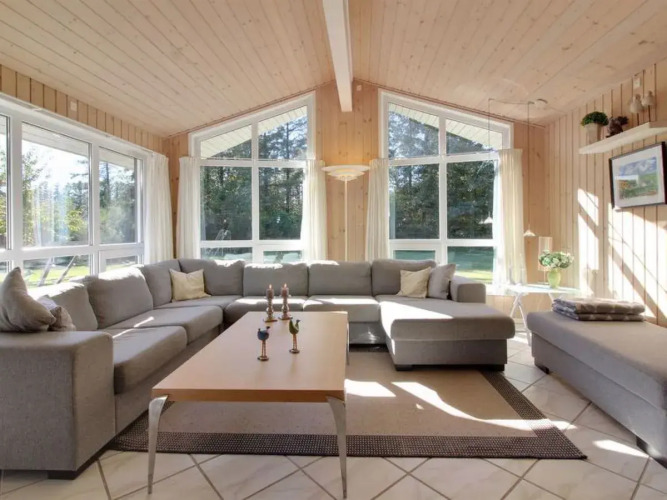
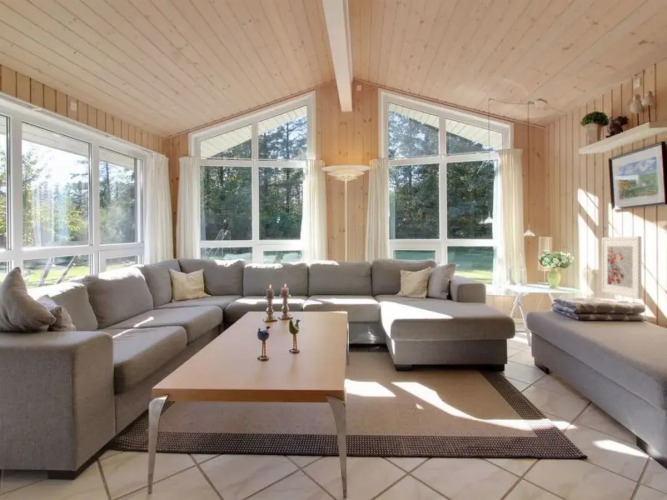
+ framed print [601,235,642,300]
